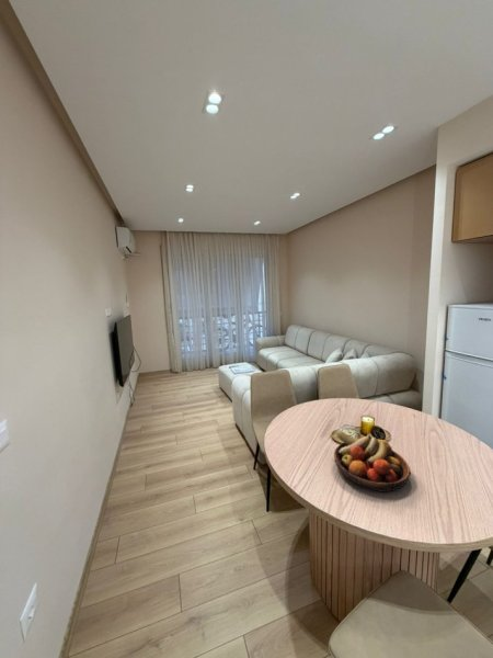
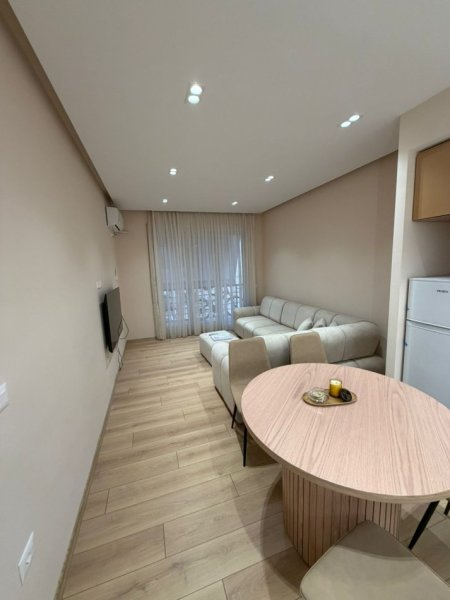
- fruit bowl [333,429,412,494]
